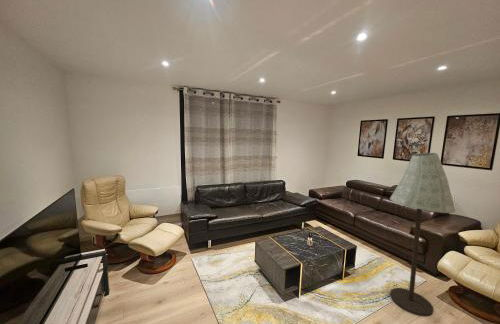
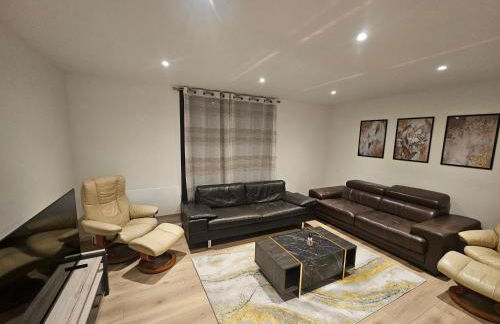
- floor lamp [389,152,456,318]
